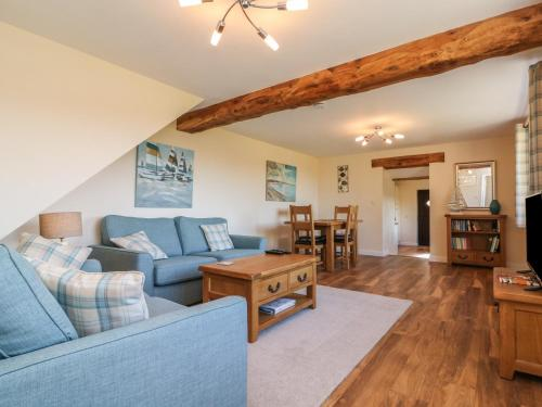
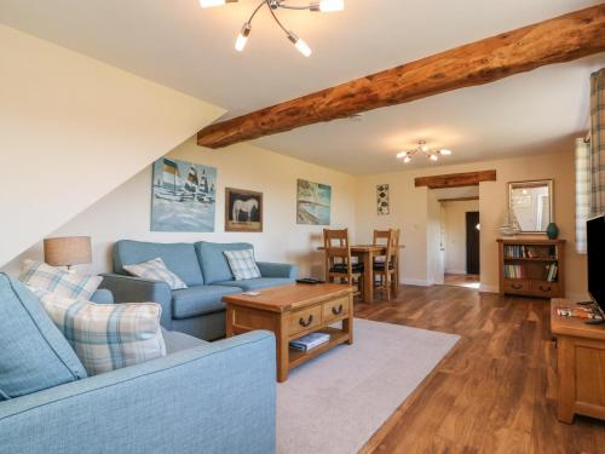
+ wall art [223,186,264,234]
